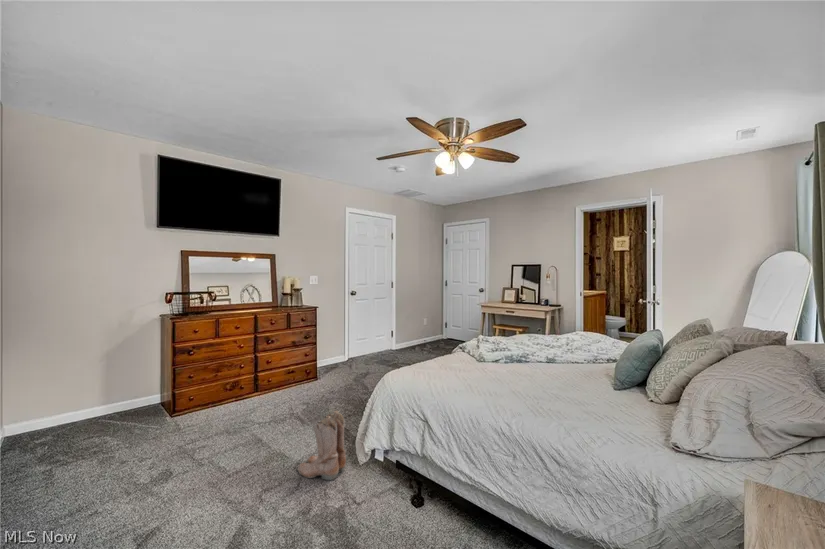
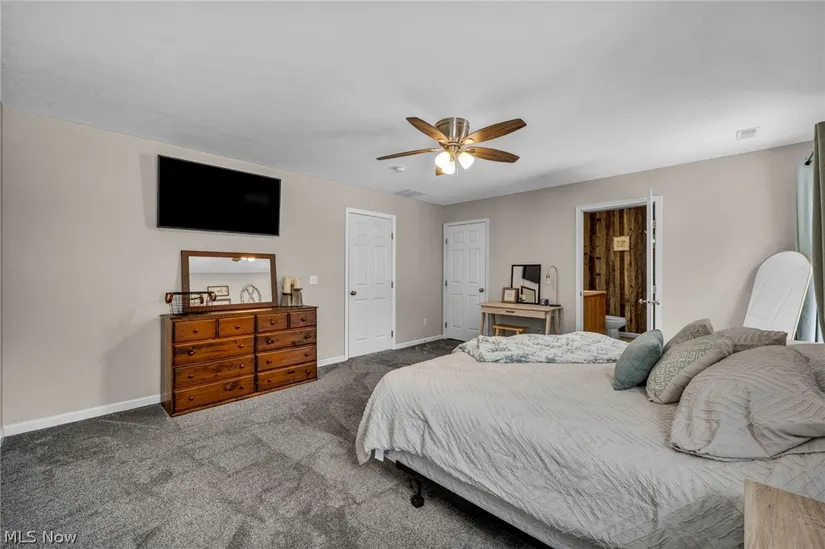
- boots [296,410,347,481]
